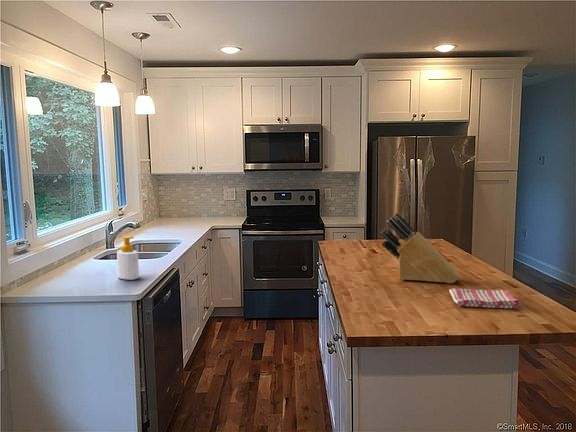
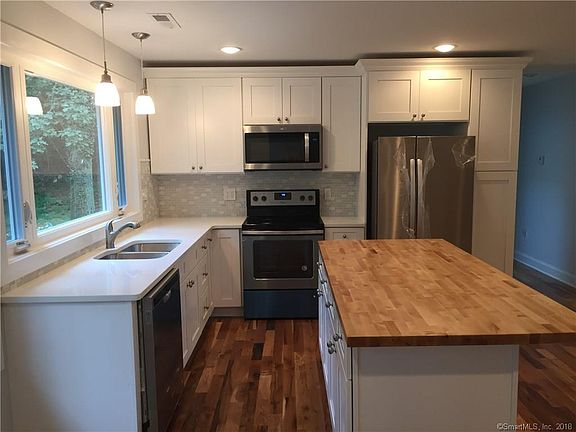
- knife block [380,212,460,284]
- soap bottle [116,235,140,281]
- dish towel [448,288,521,309]
